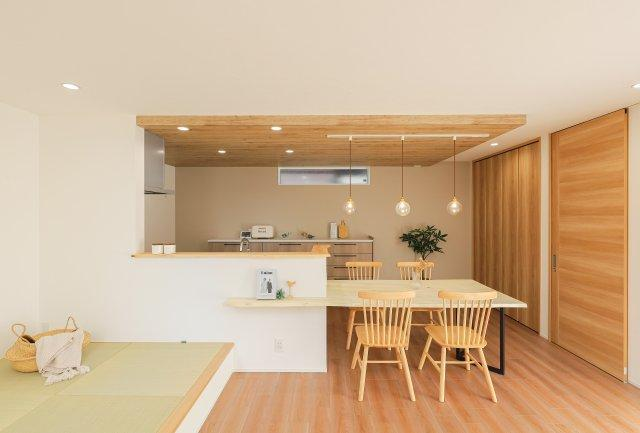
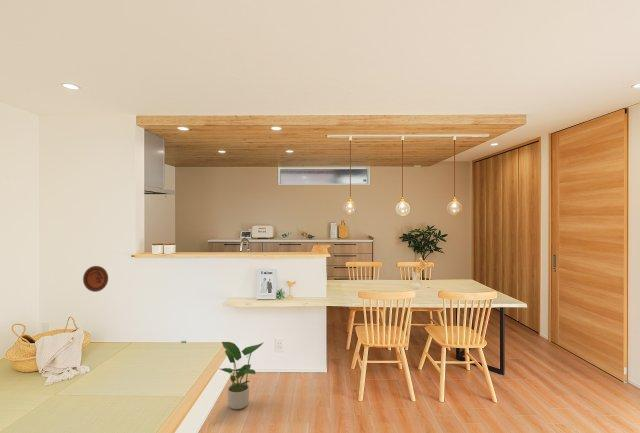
+ potted plant [219,341,264,410]
+ decorative plate [82,265,109,293]
